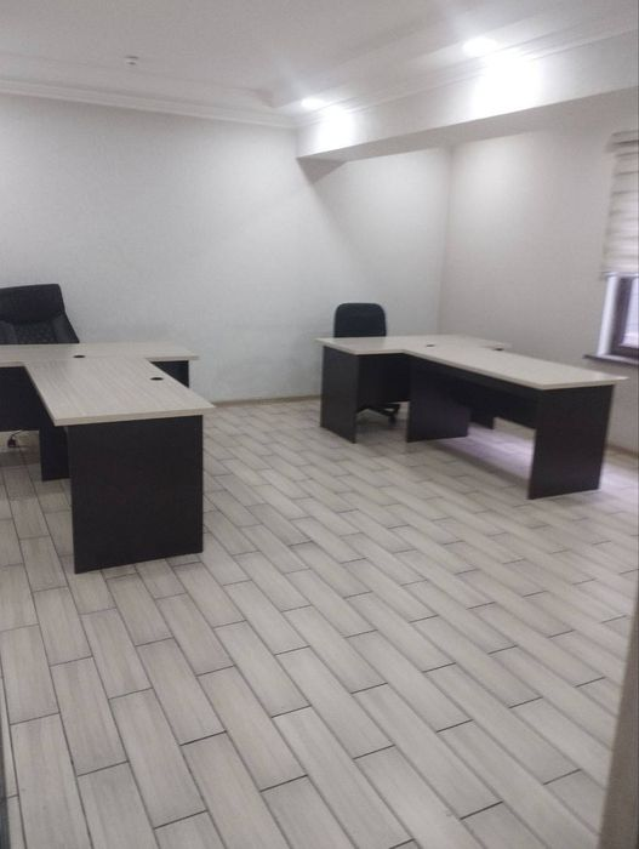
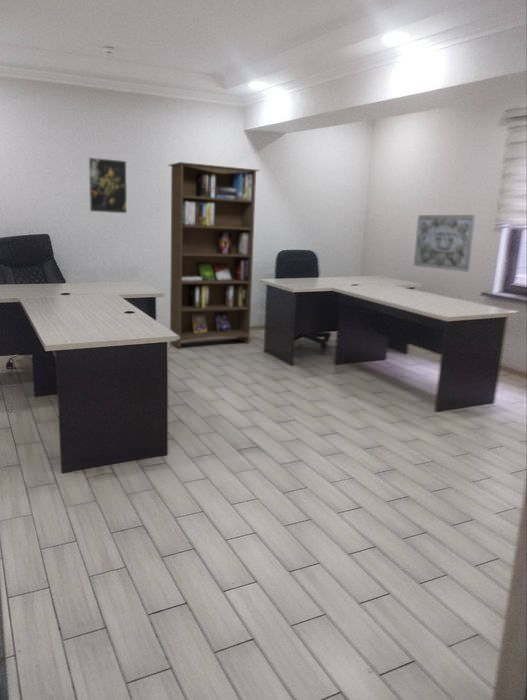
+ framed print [88,157,128,214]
+ relief panel [412,214,476,273]
+ bookcase [167,161,261,349]
